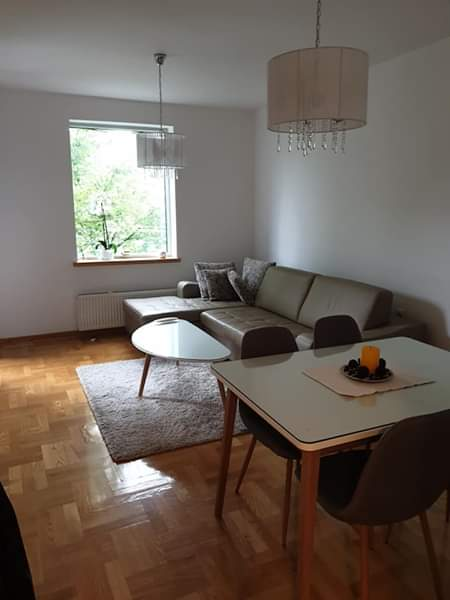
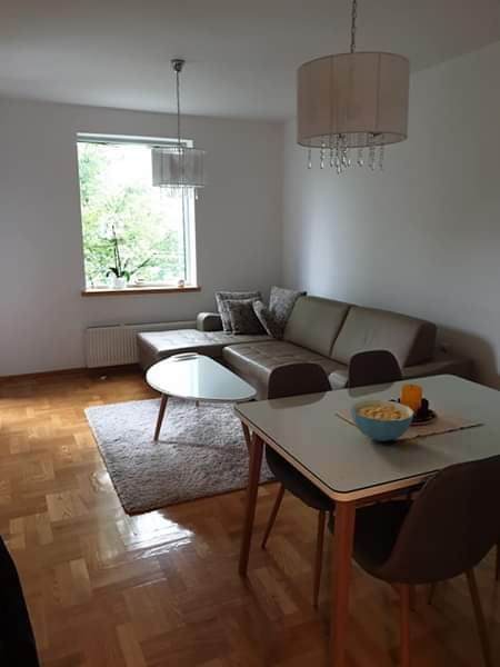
+ cereal bowl [350,399,414,442]
